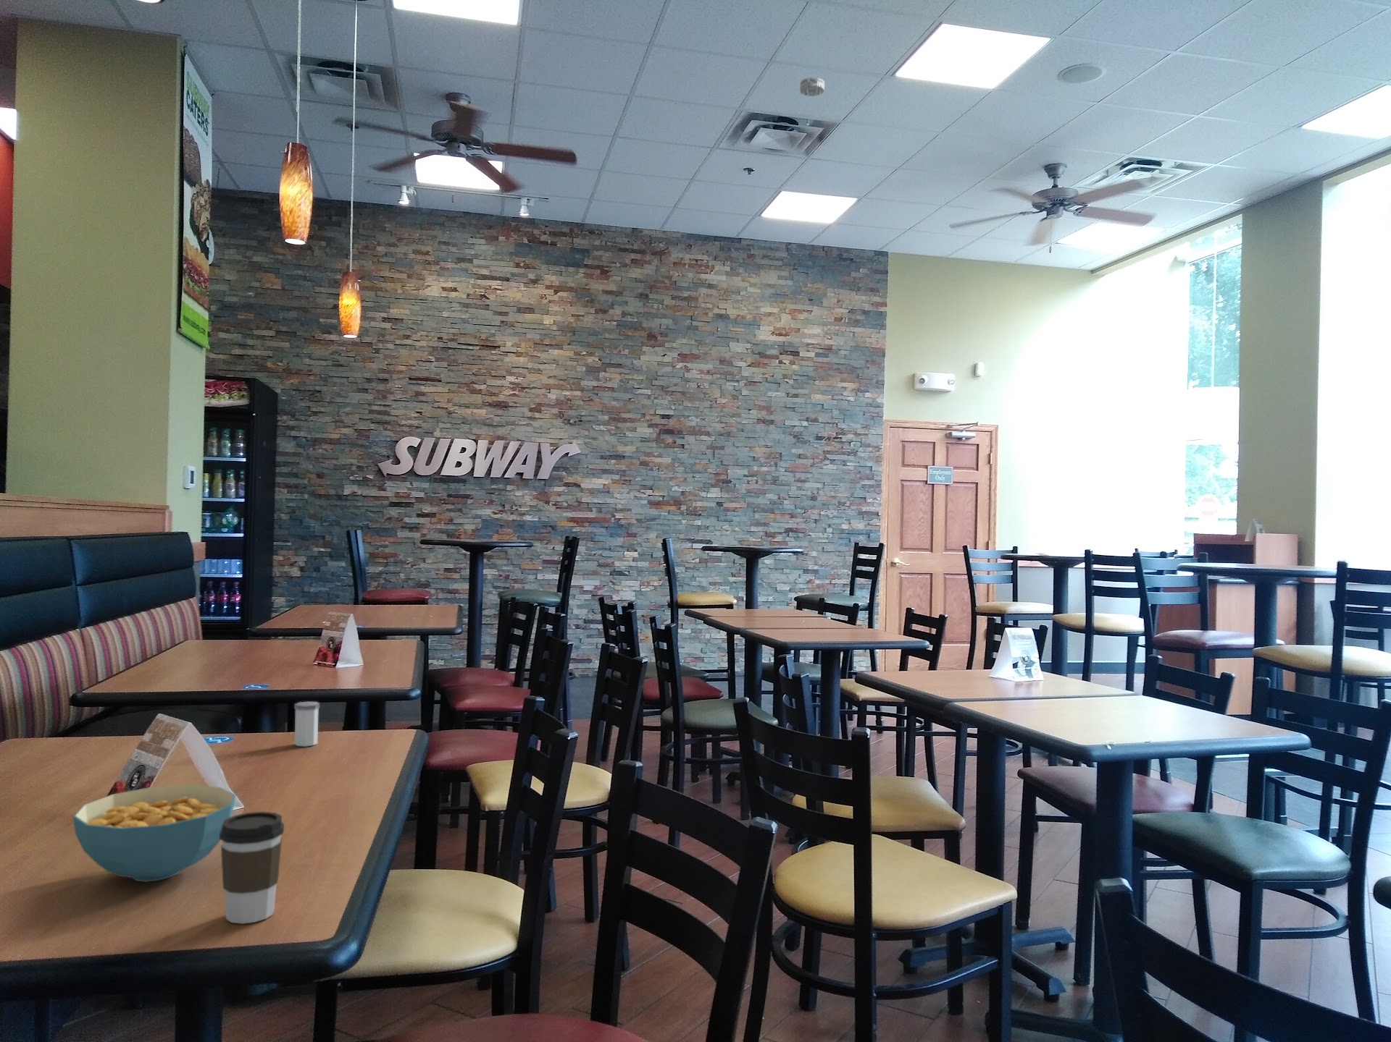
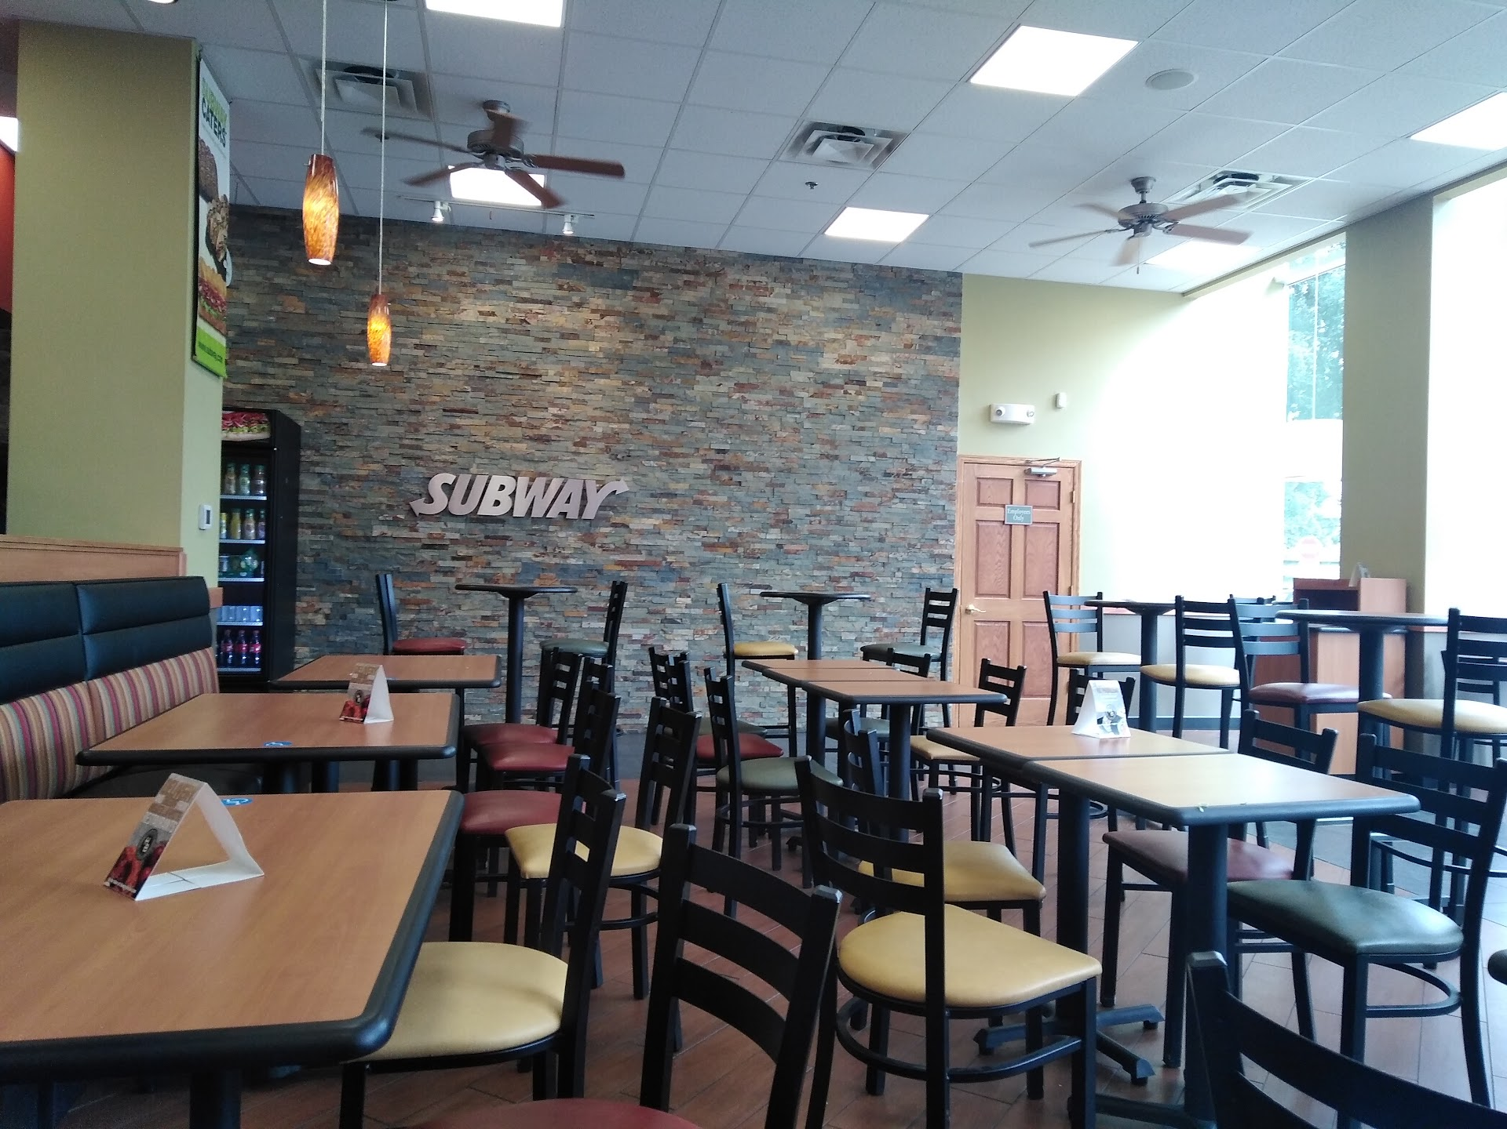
- cereal bowl [72,784,237,883]
- smoke detector [800,77,825,97]
- coffee cup [219,811,285,925]
- salt shaker [294,701,320,748]
